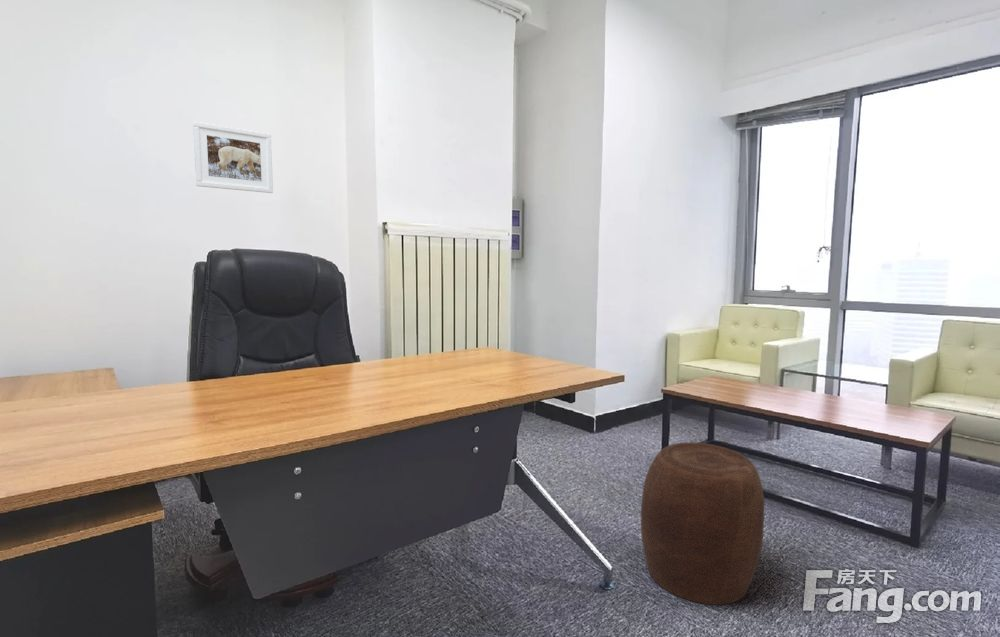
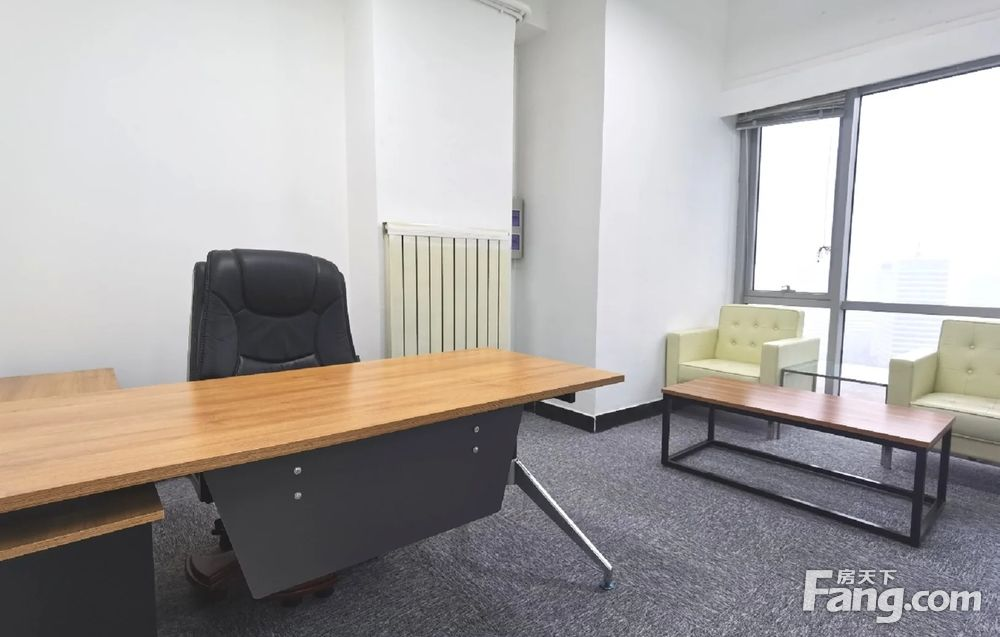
- stool [640,442,765,606]
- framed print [192,121,274,194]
